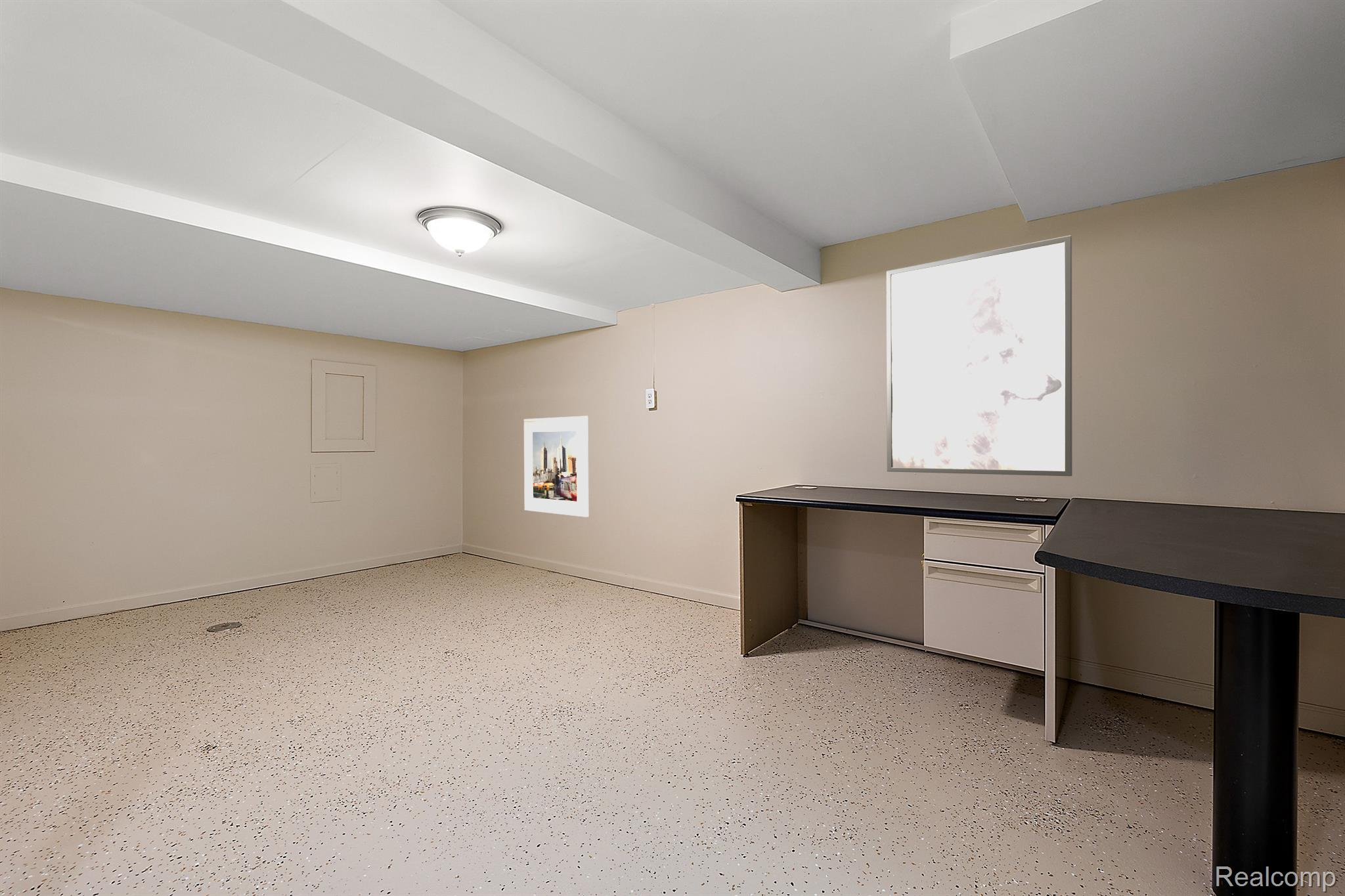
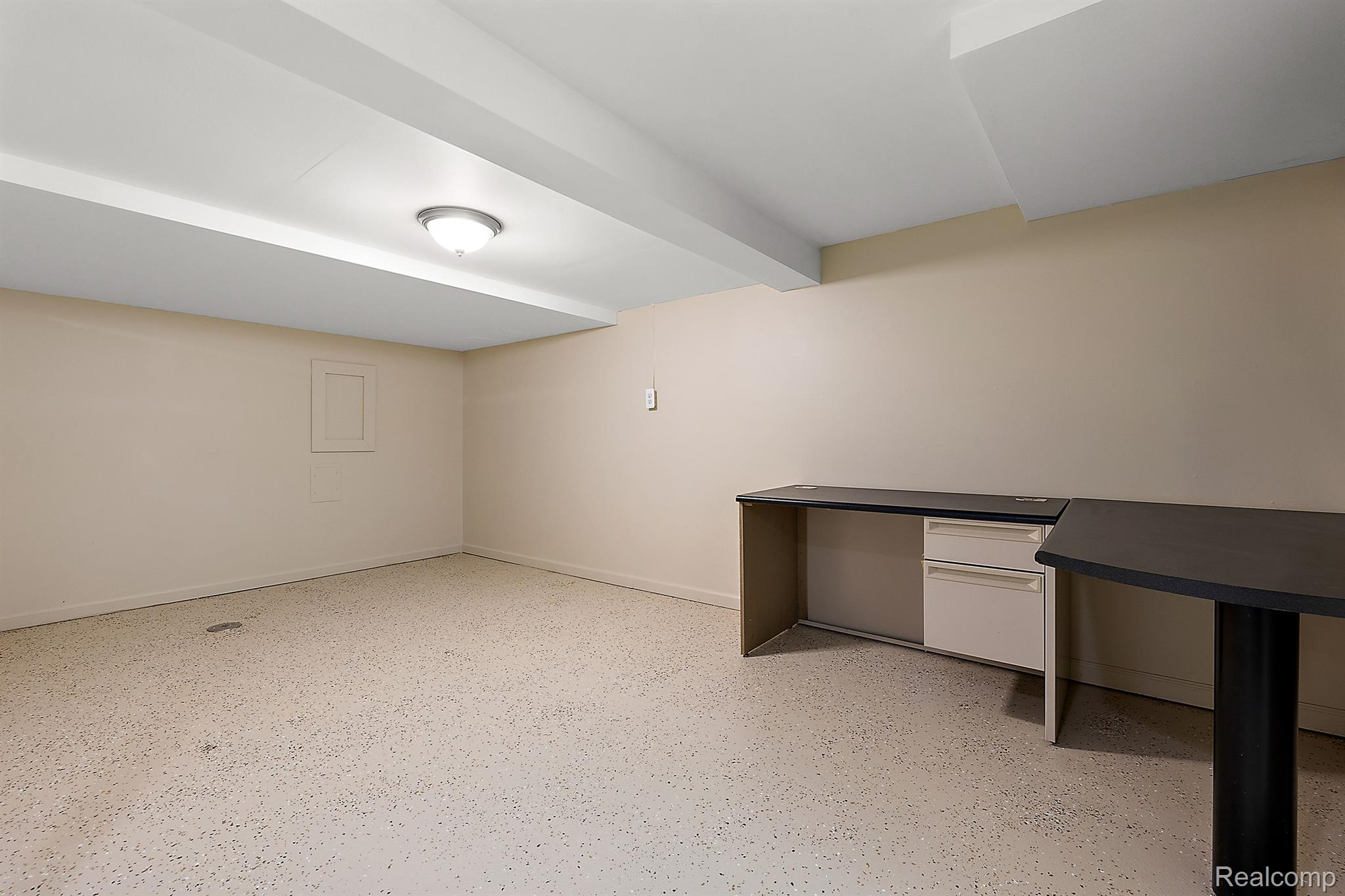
- wall art [886,235,1073,477]
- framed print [523,416,589,518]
